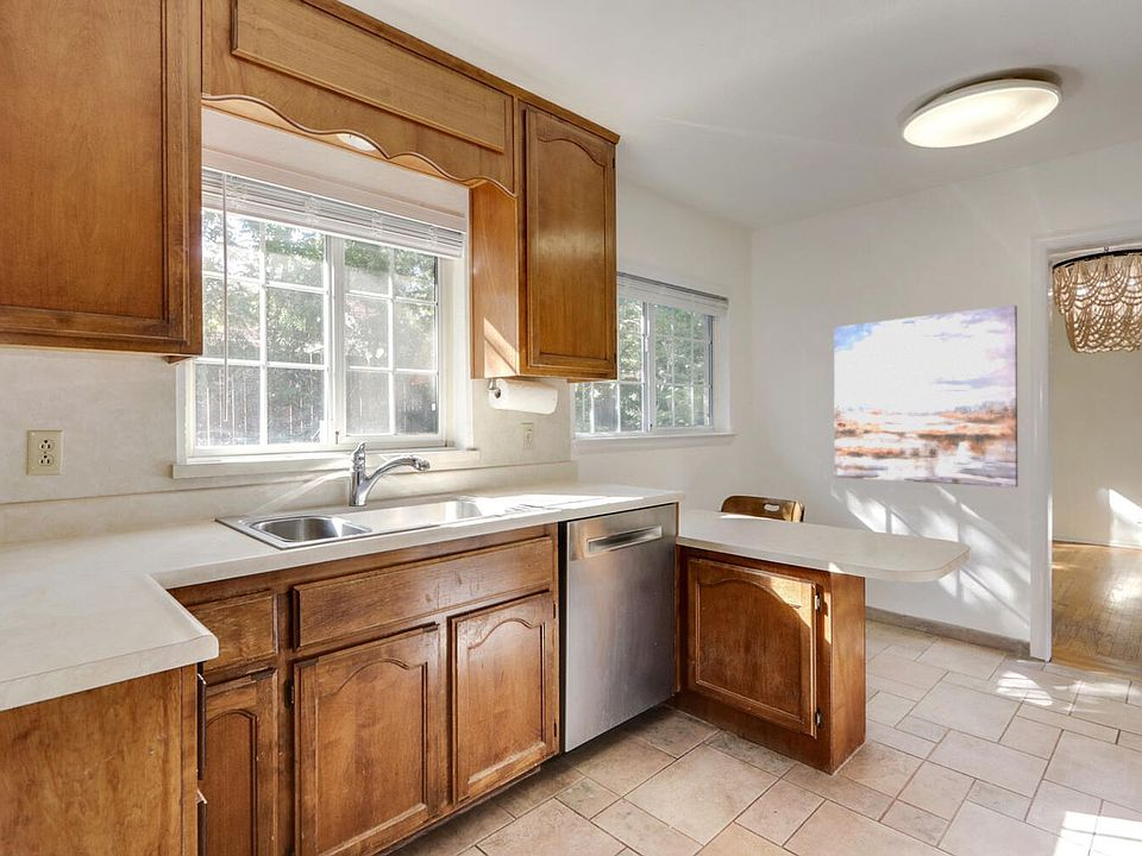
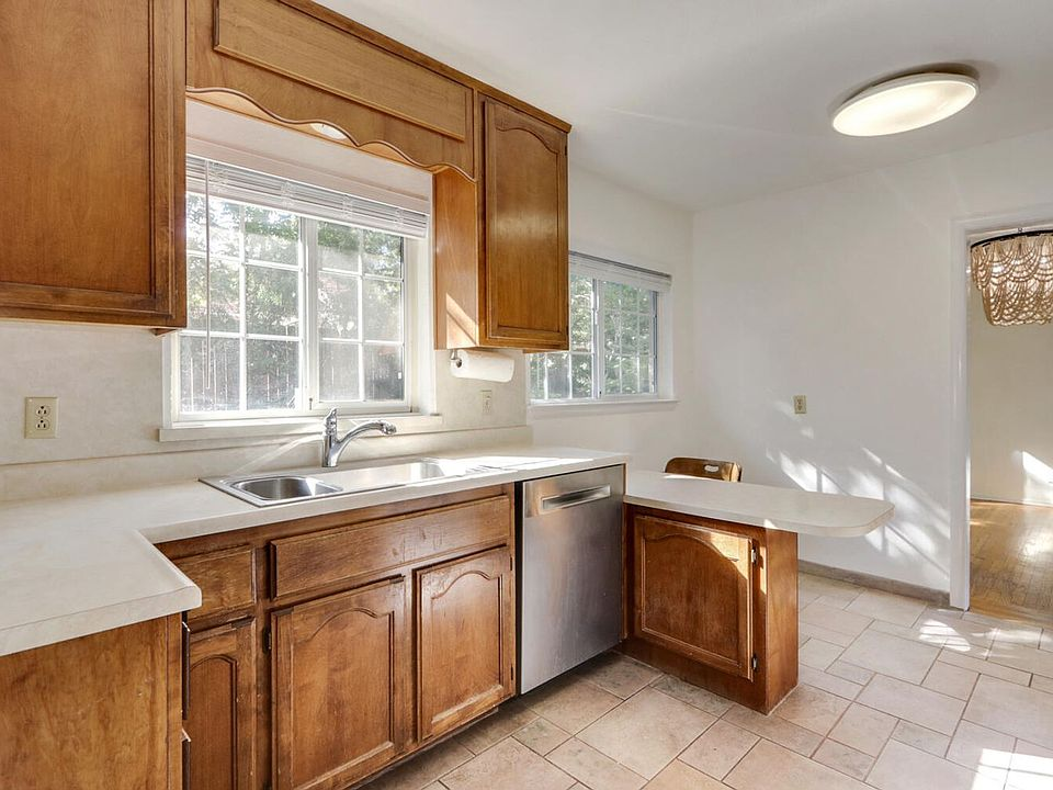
- wall art [833,304,1019,489]
